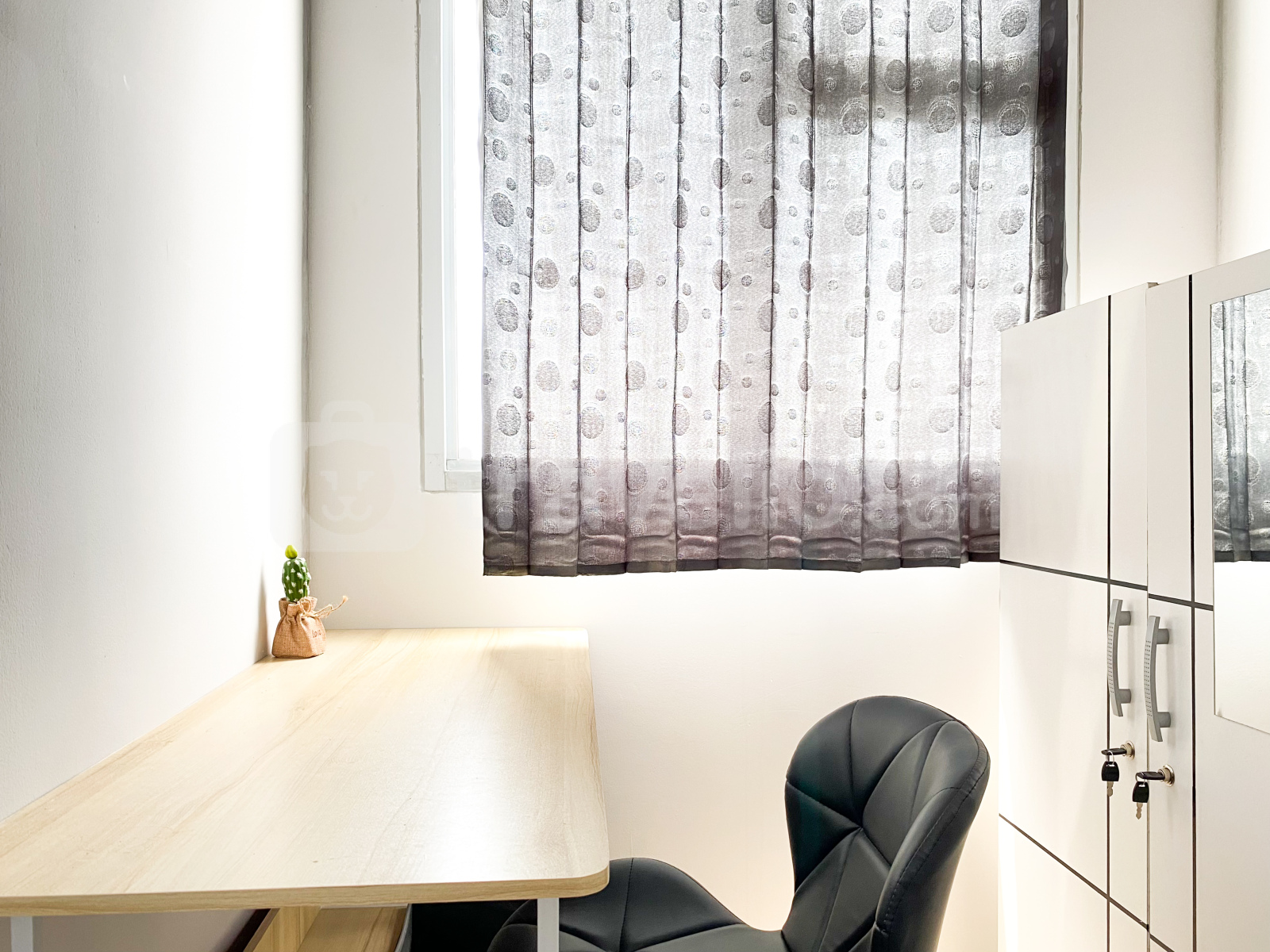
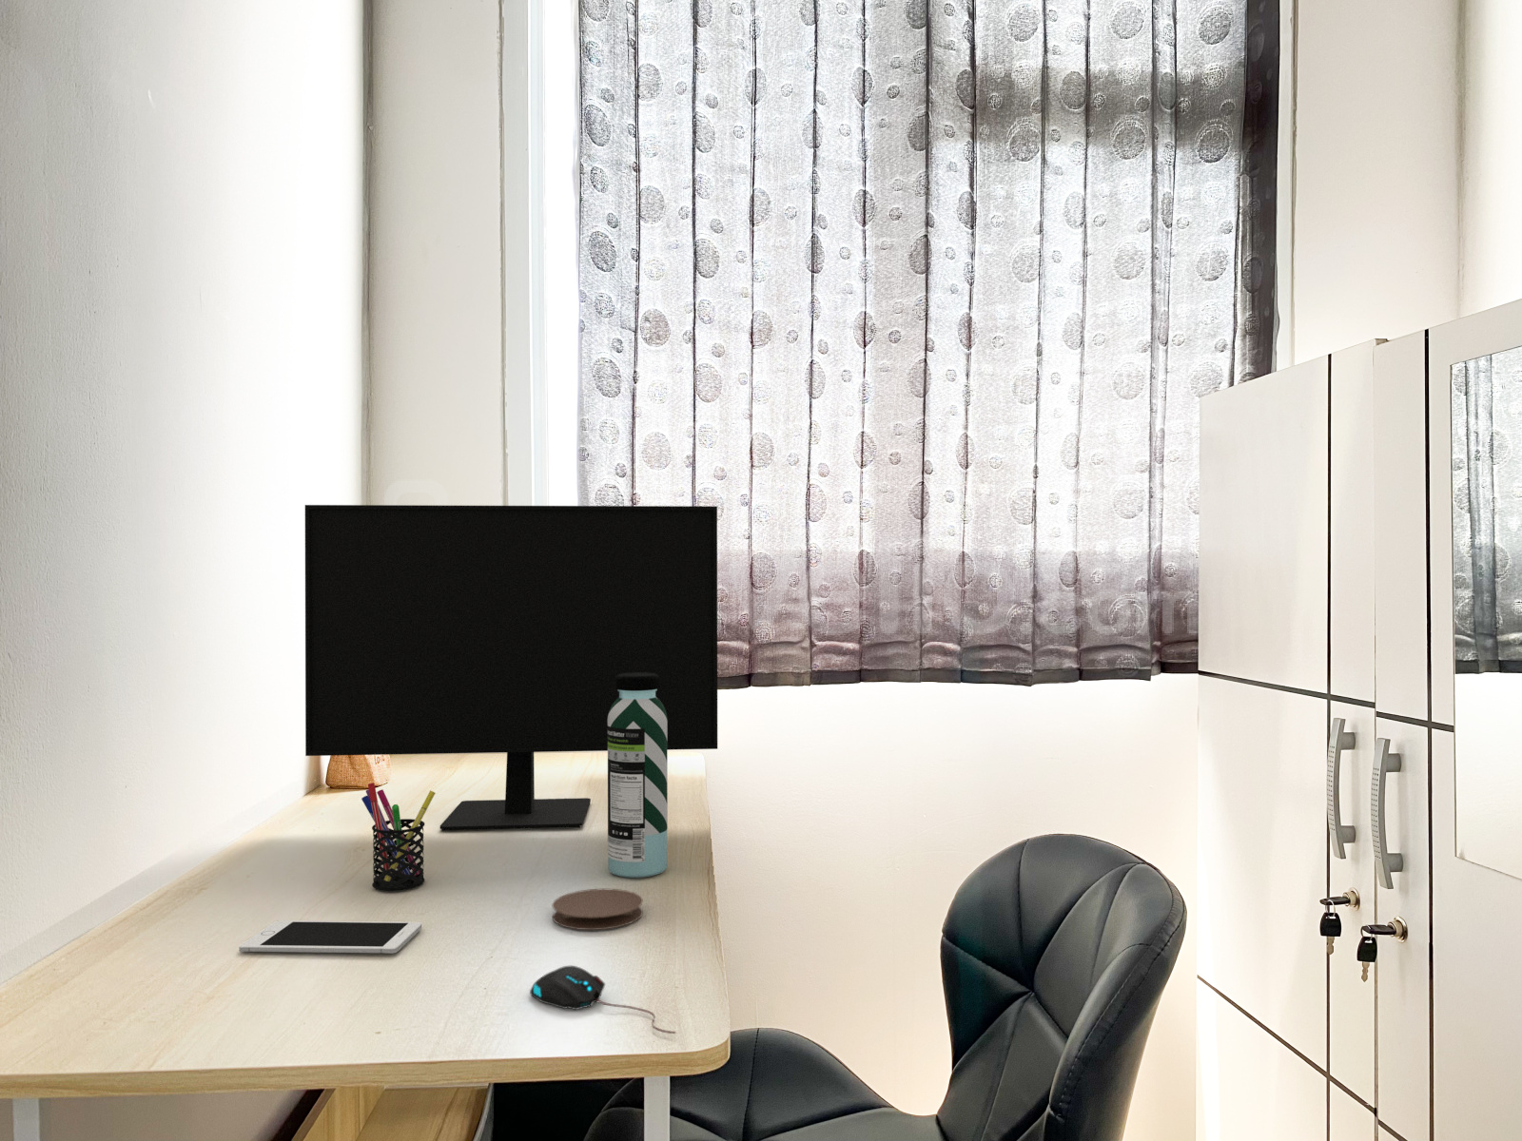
+ coaster [551,887,644,931]
+ monitor [304,503,718,832]
+ water bottle [606,672,669,879]
+ cell phone [237,919,422,955]
+ mouse [529,965,677,1034]
+ pen holder [361,781,436,892]
